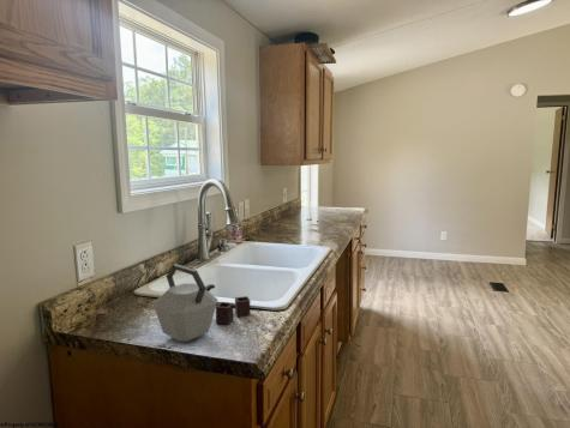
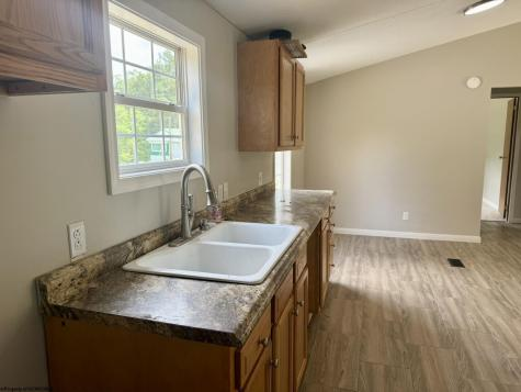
- kettle [152,263,252,343]
